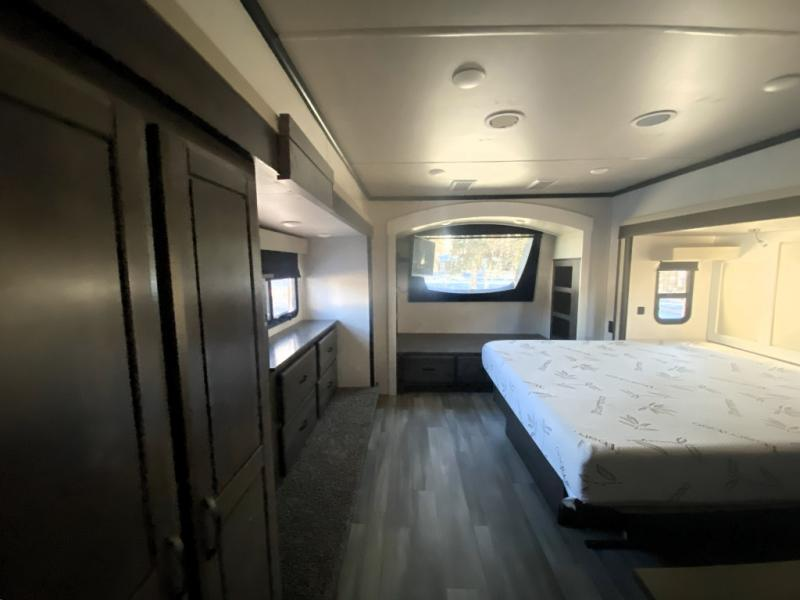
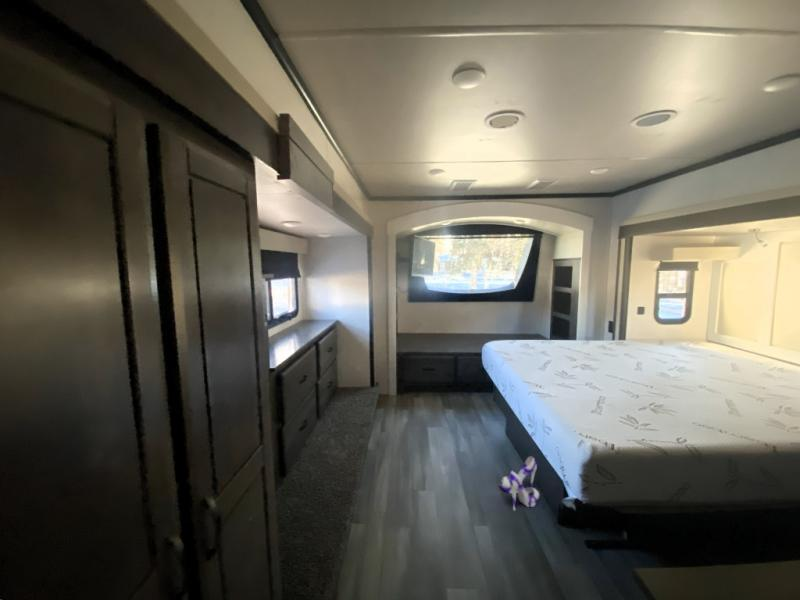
+ shoe [499,455,540,512]
